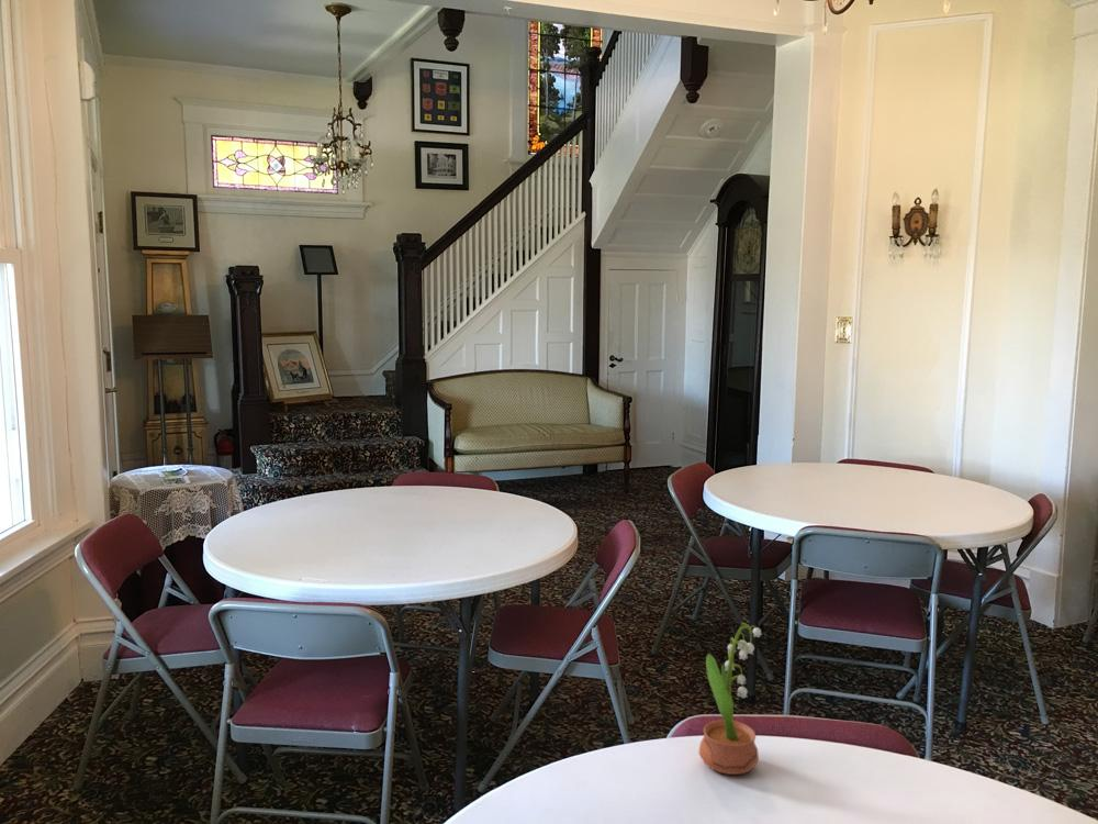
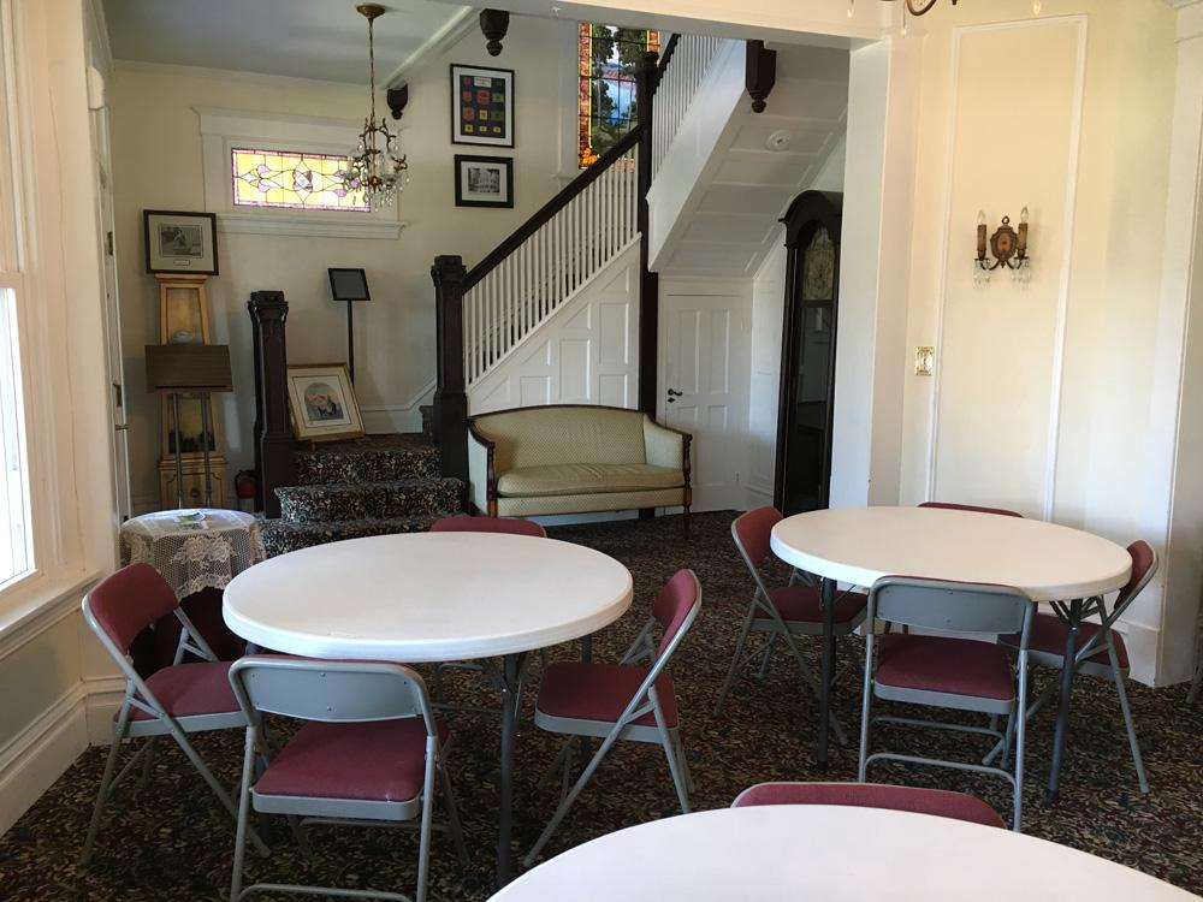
- potted flower [698,622,763,776]
